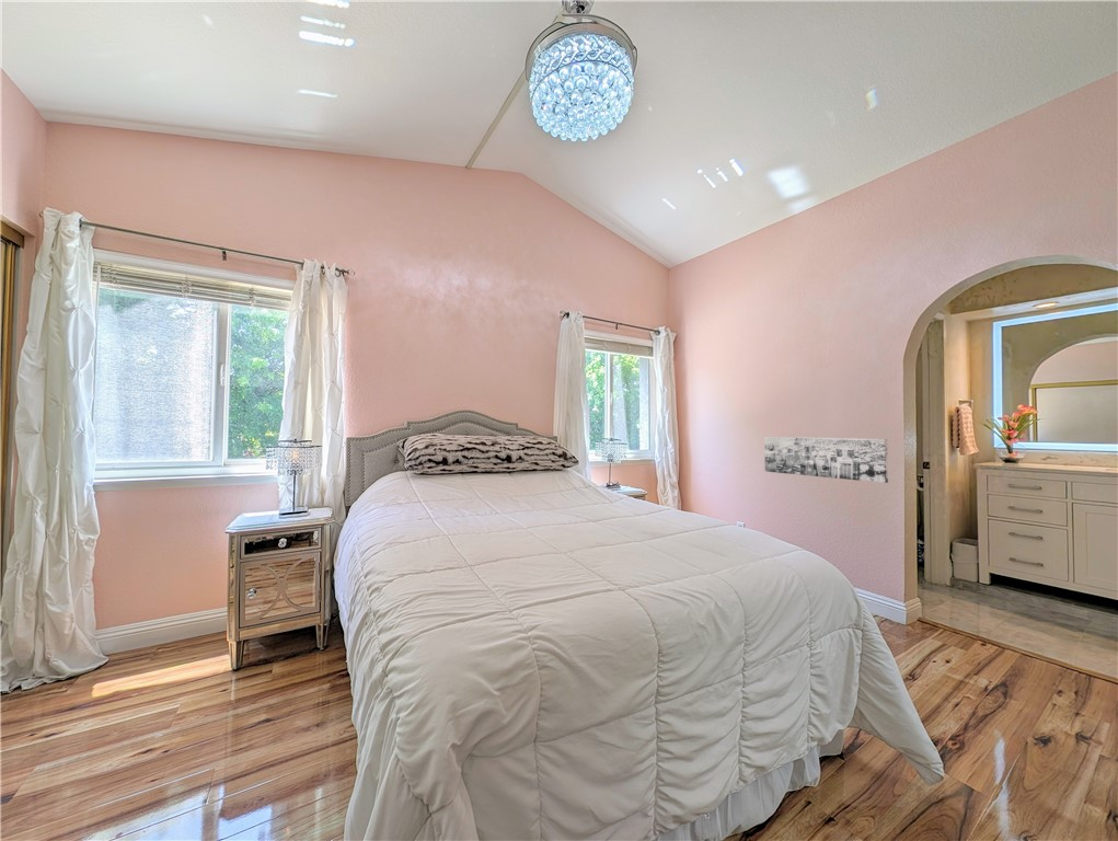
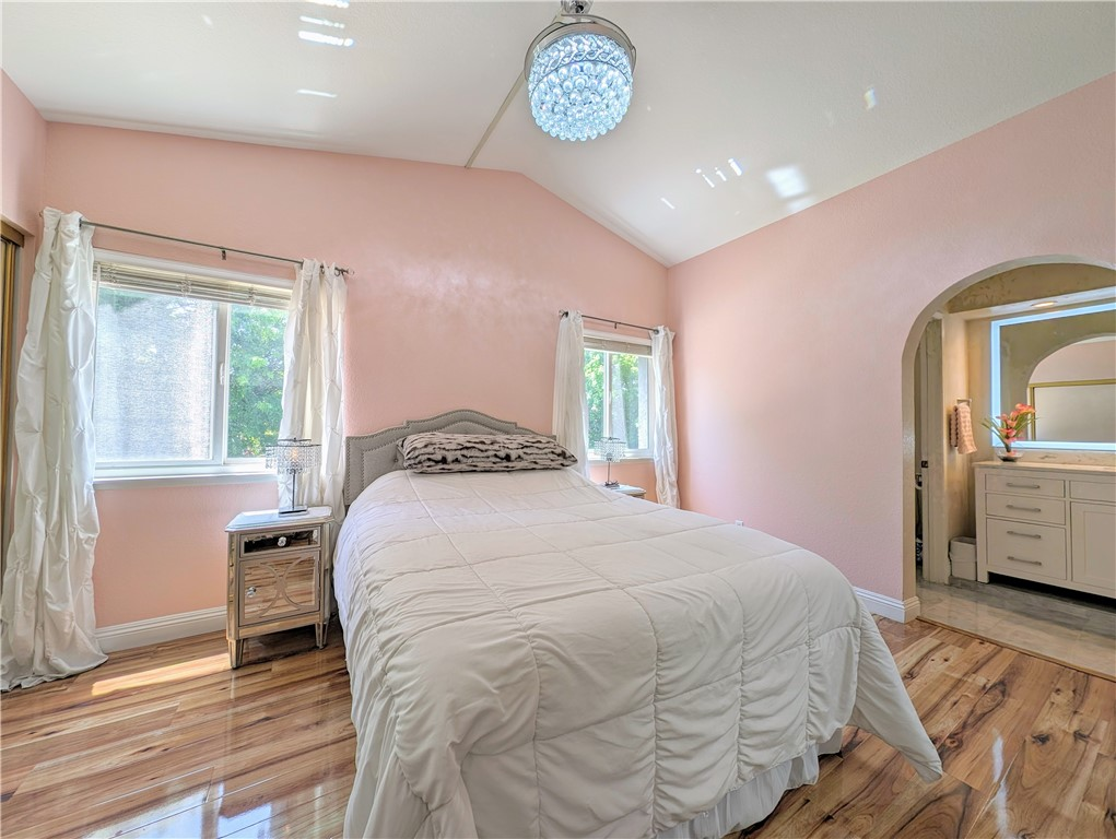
- wall art [763,436,889,484]
